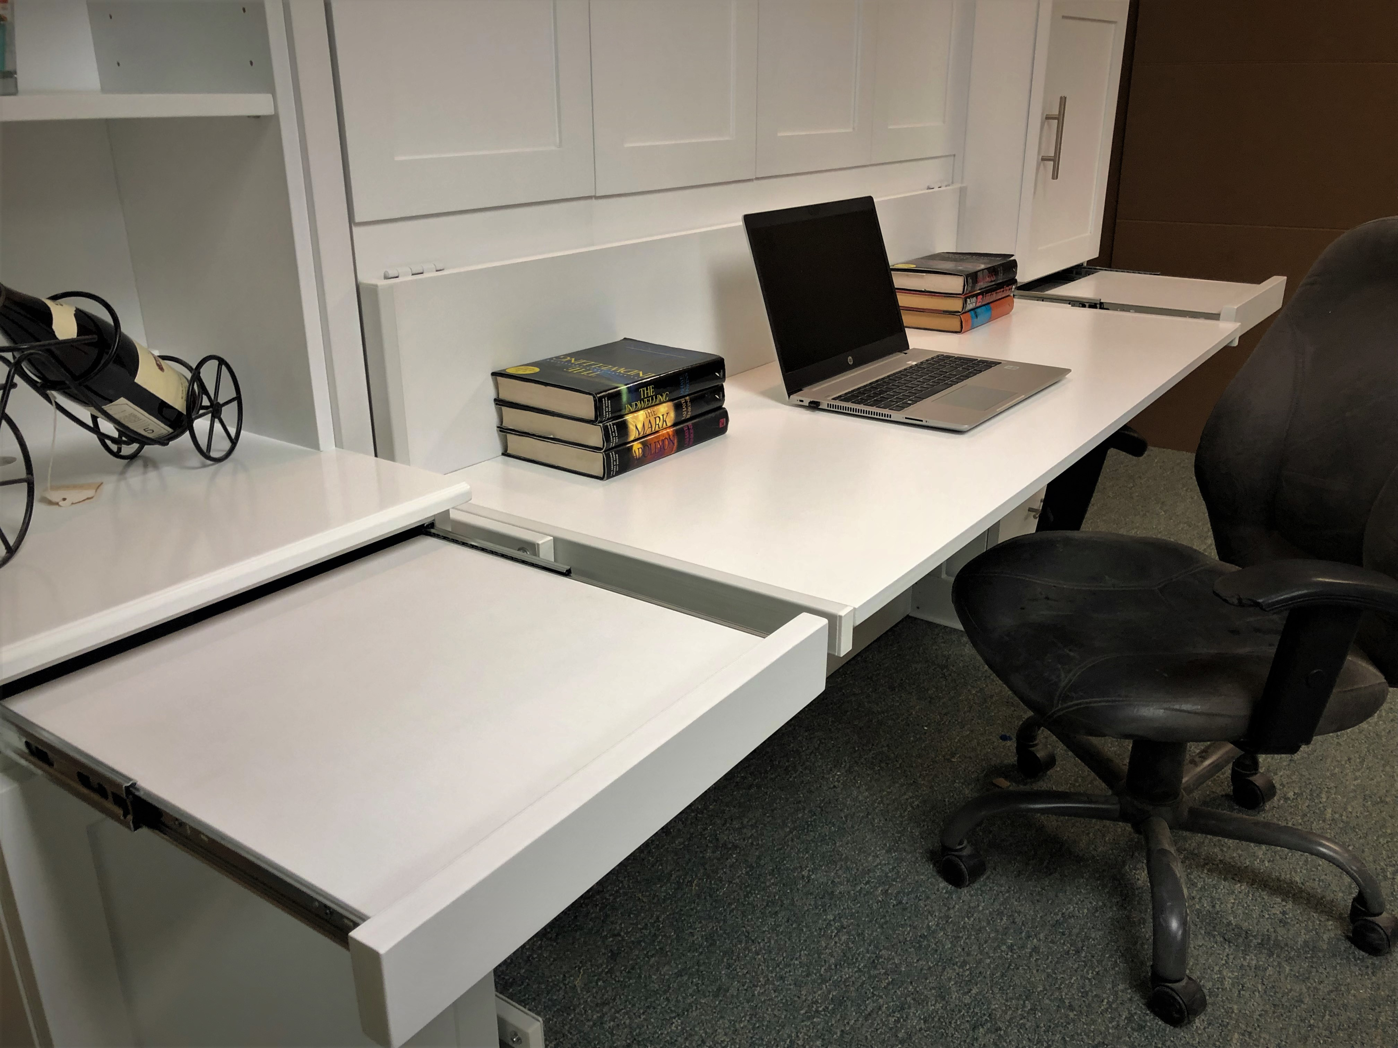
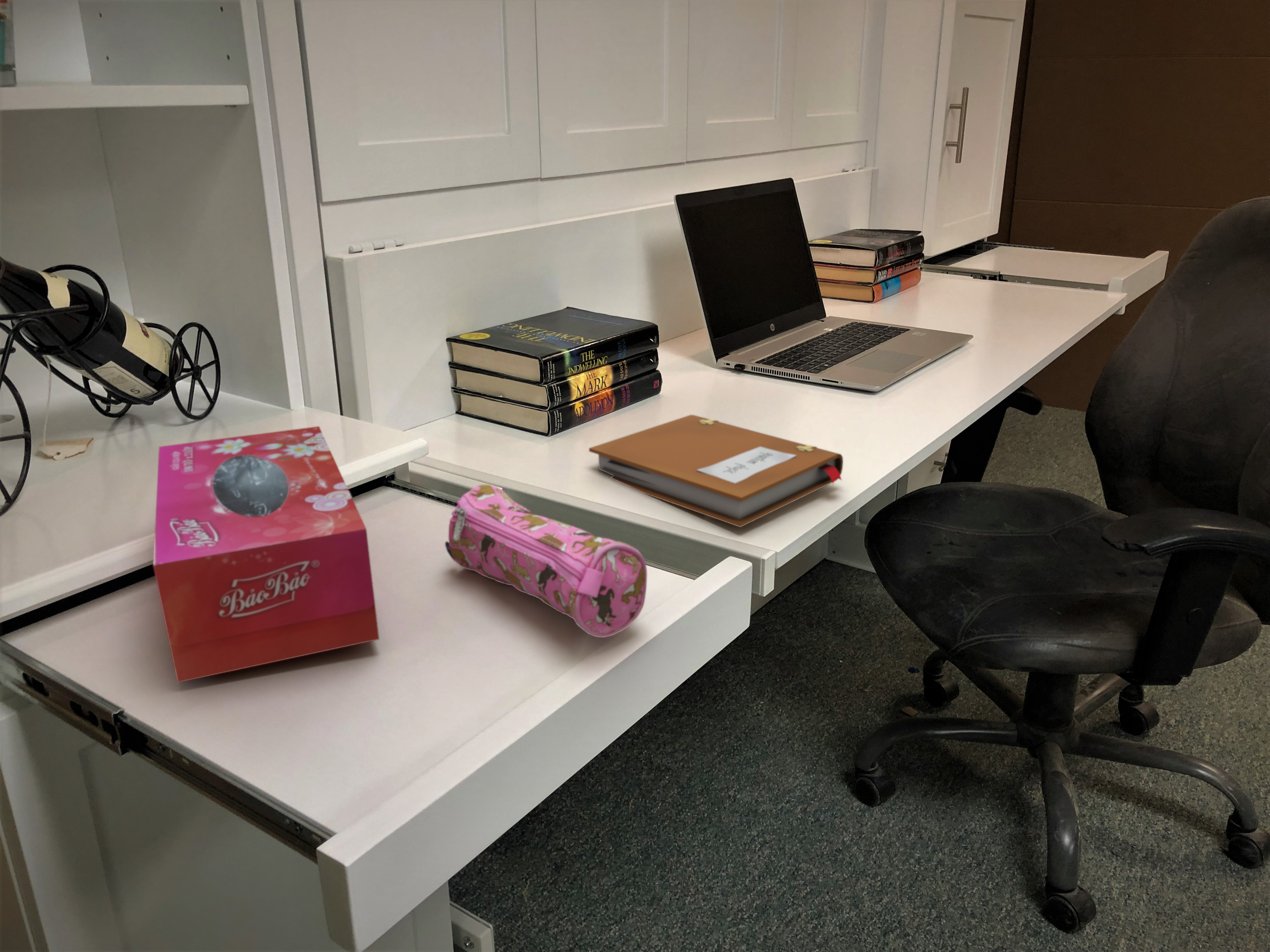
+ tissue box [153,426,380,683]
+ notebook [589,414,844,528]
+ pencil case [444,484,647,638]
